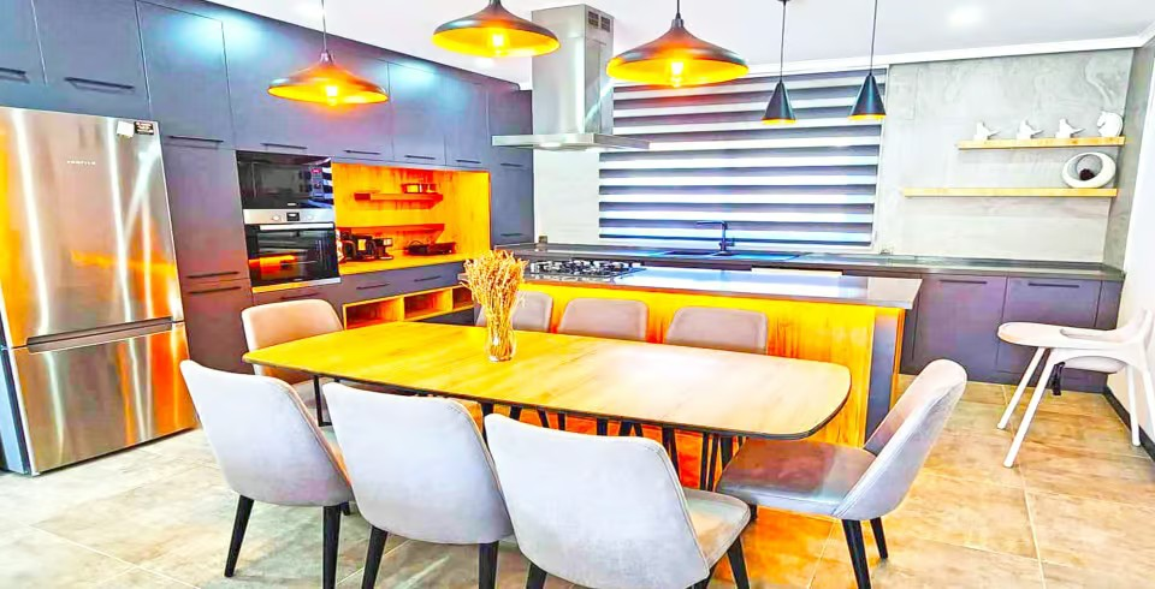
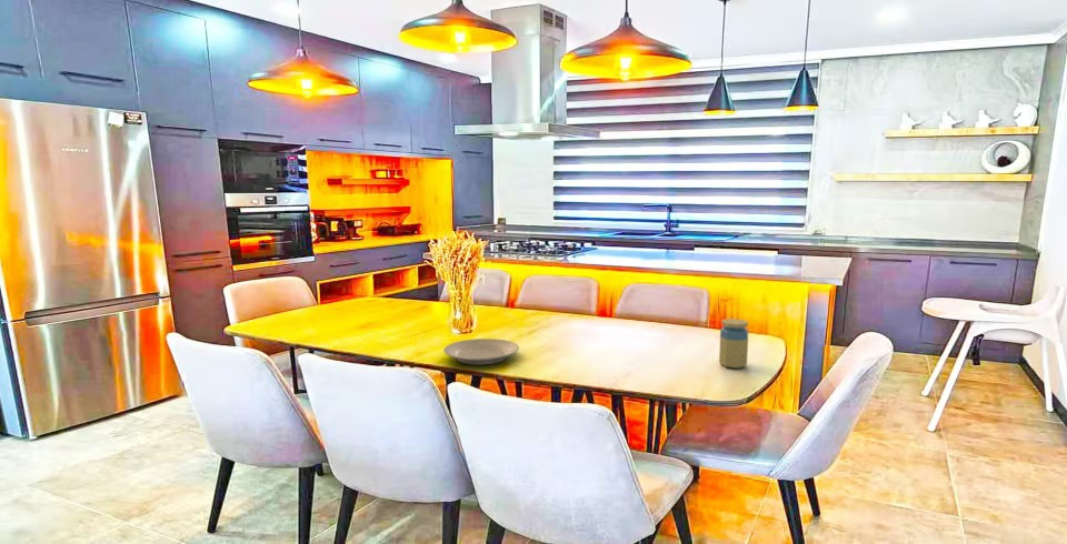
+ plate [442,338,520,366]
+ jar [718,318,749,370]
